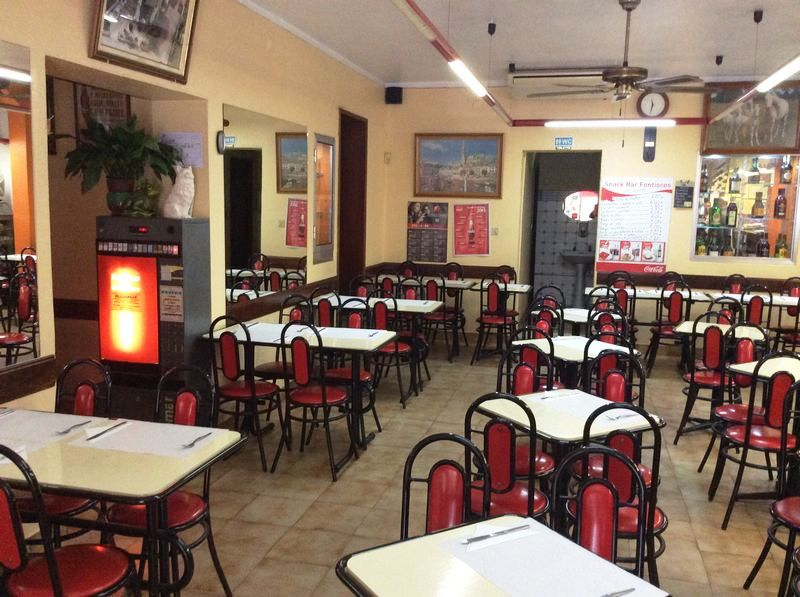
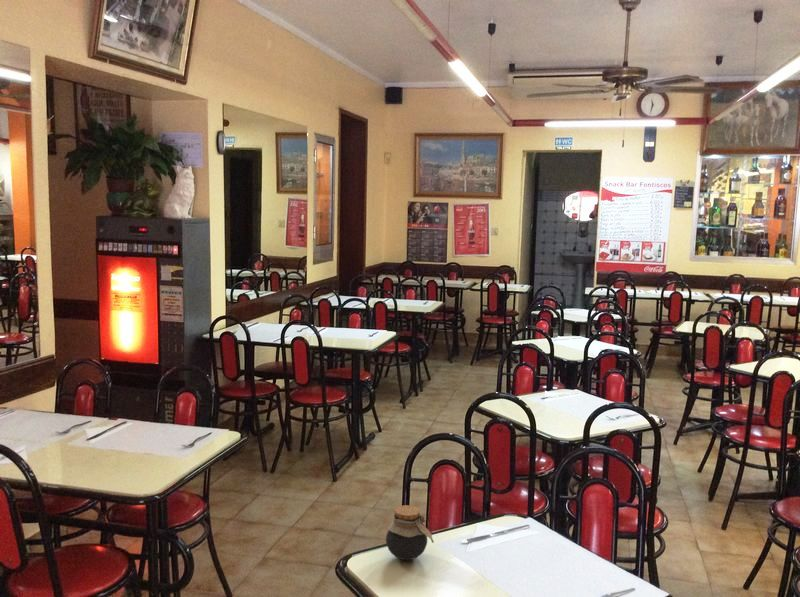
+ jar [385,504,435,561]
